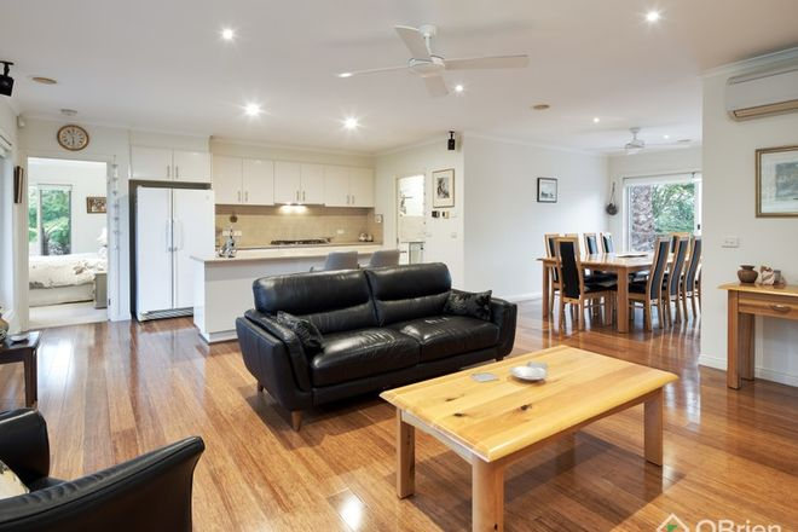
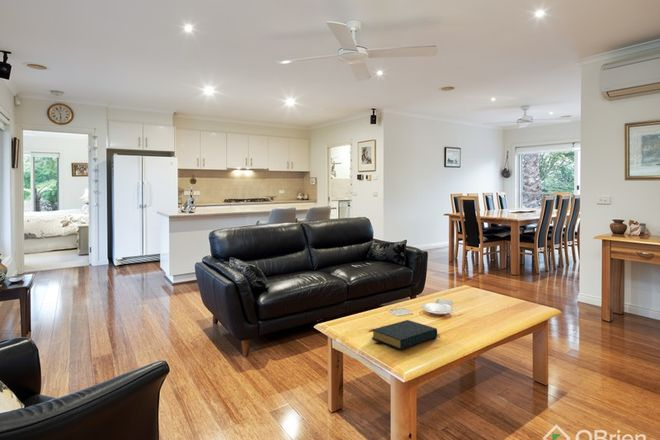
+ hardback book [371,319,438,350]
